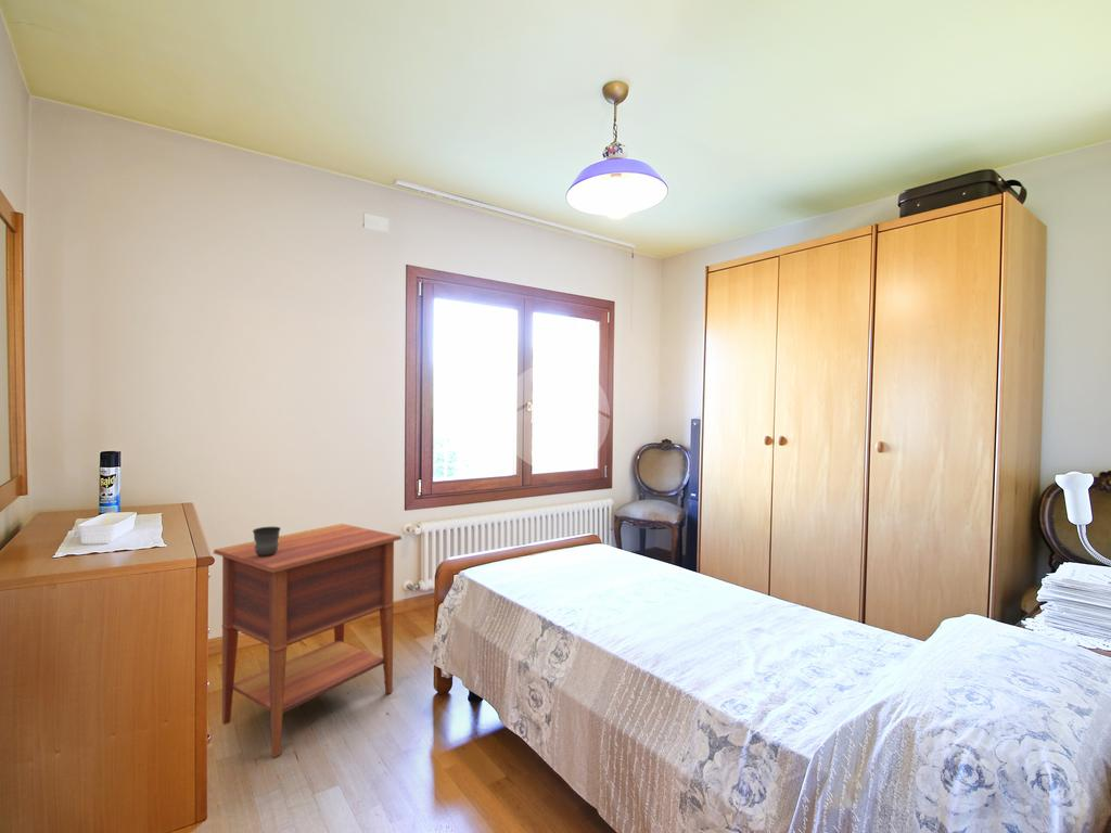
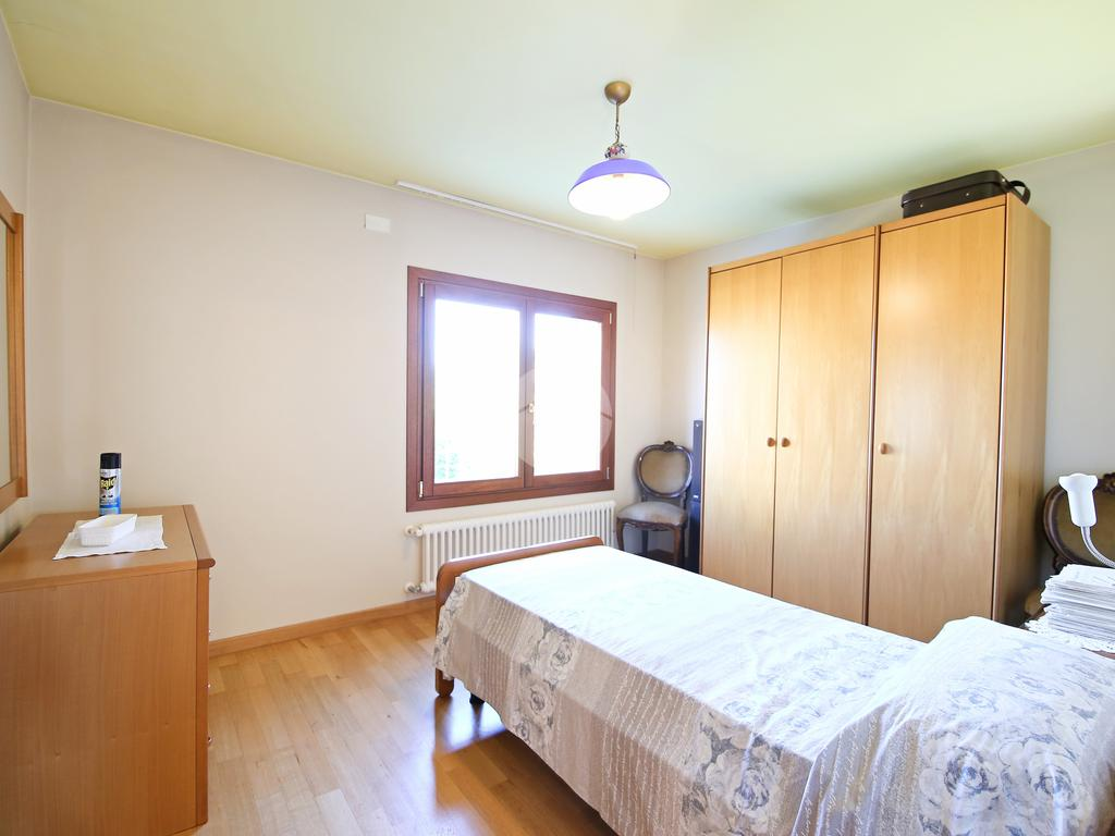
- mug [252,526,282,558]
- nightstand [213,523,403,759]
